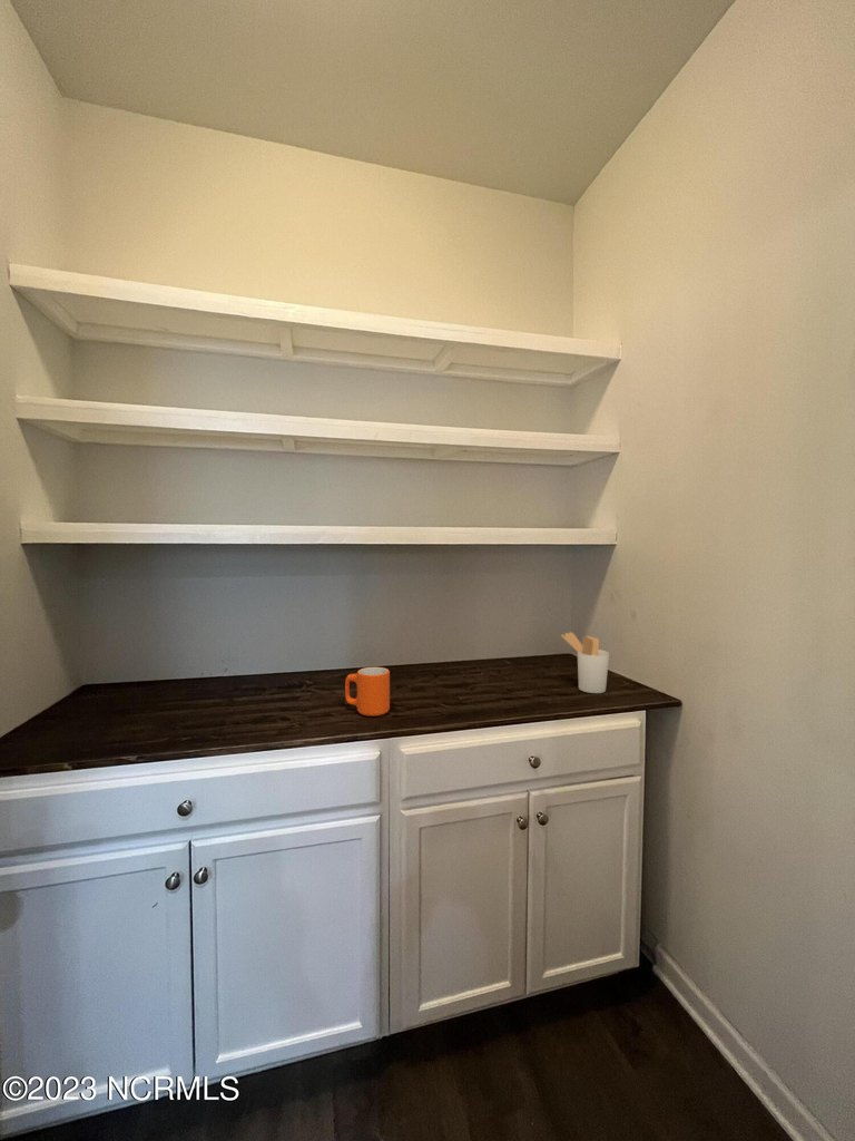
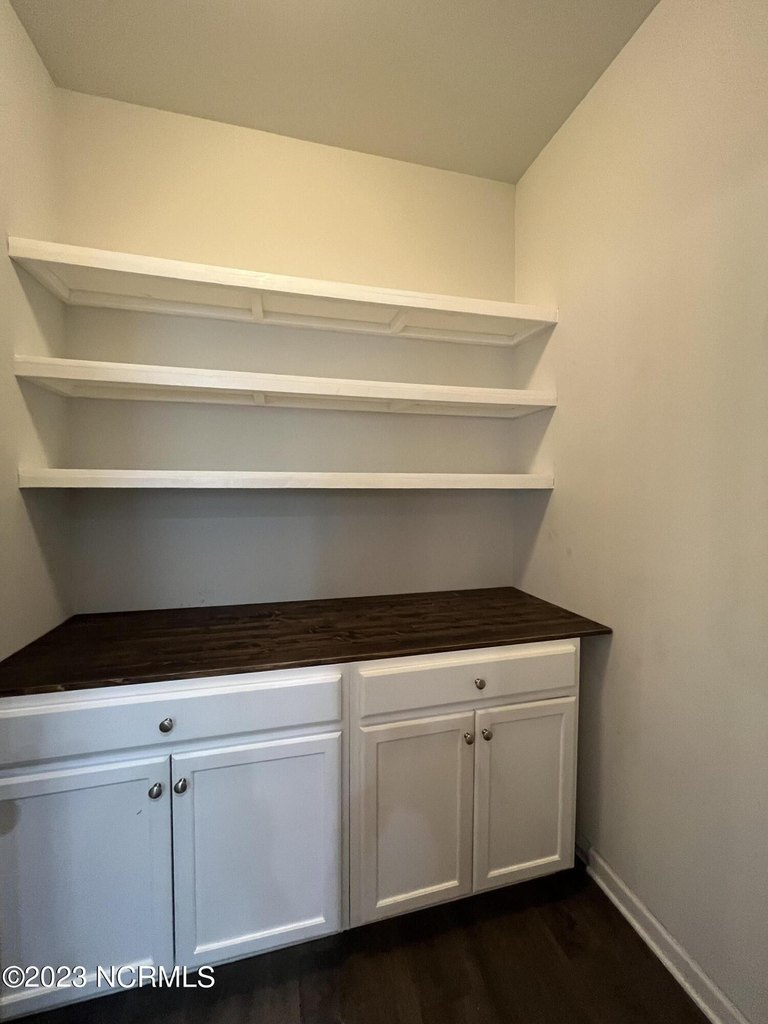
- utensil holder [560,631,610,694]
- mug [344,666,391,718]
